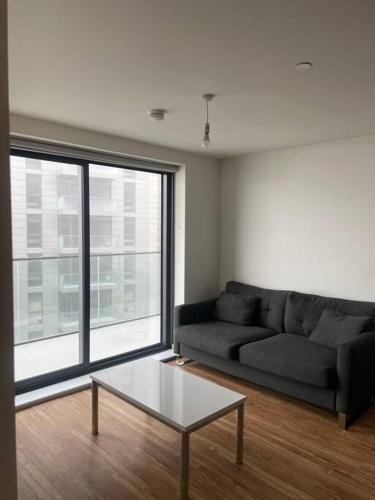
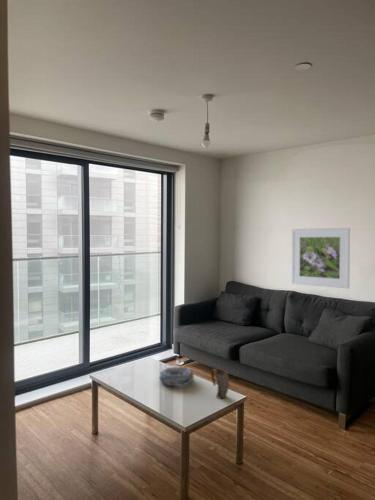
+ mug [210,368,230,399]
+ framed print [291,227,351,290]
+ decorative bowl [158,365,195,387]
